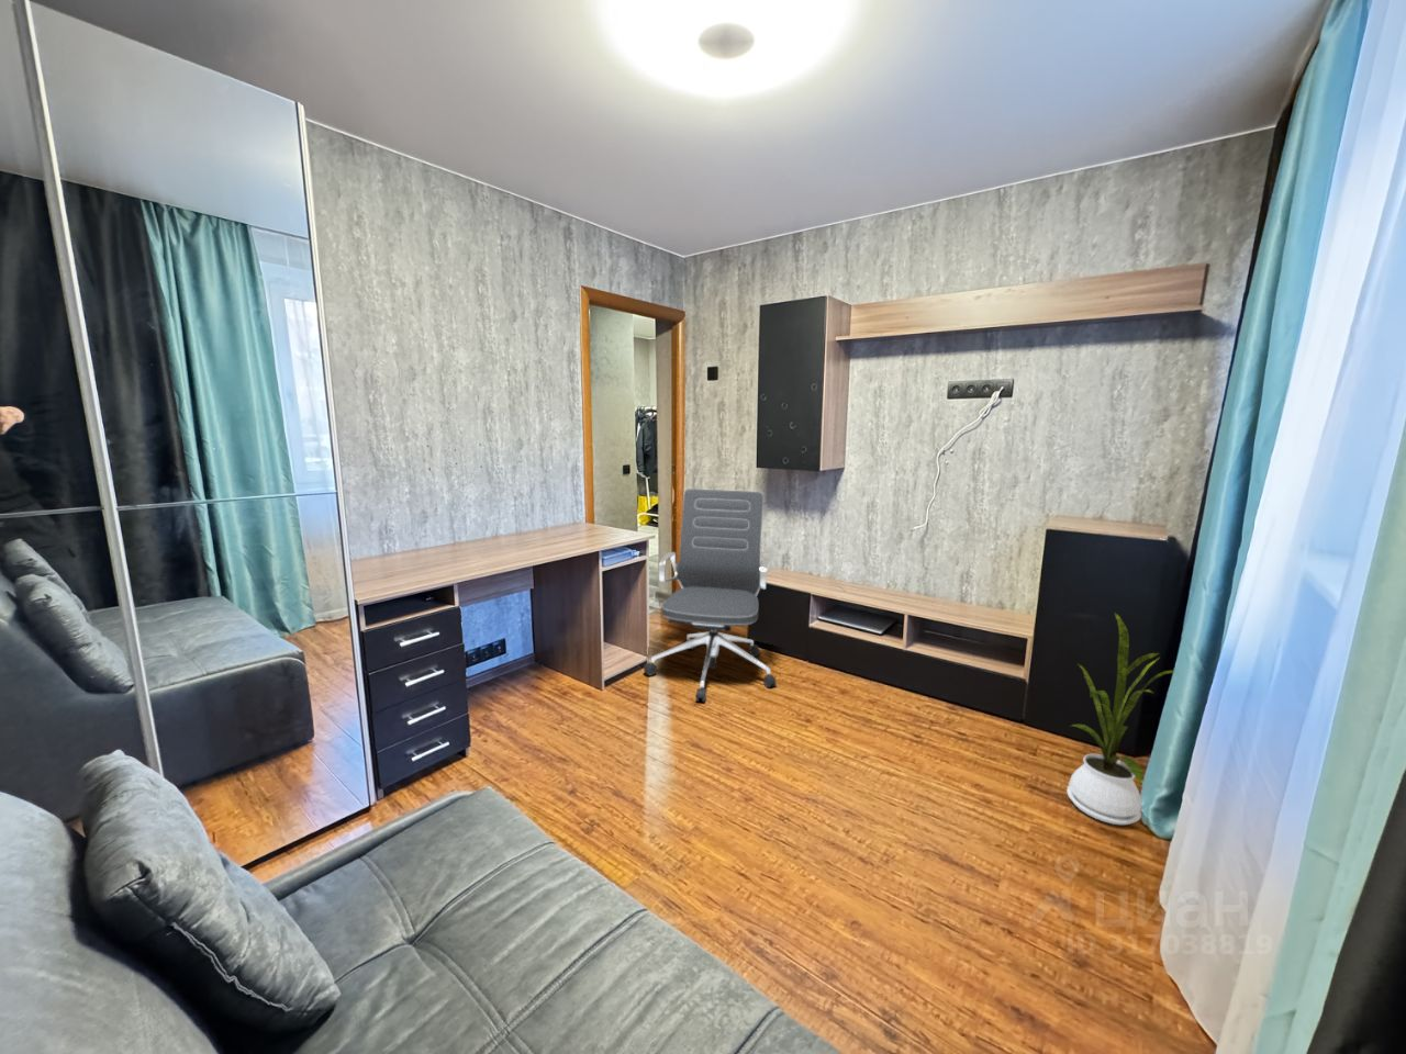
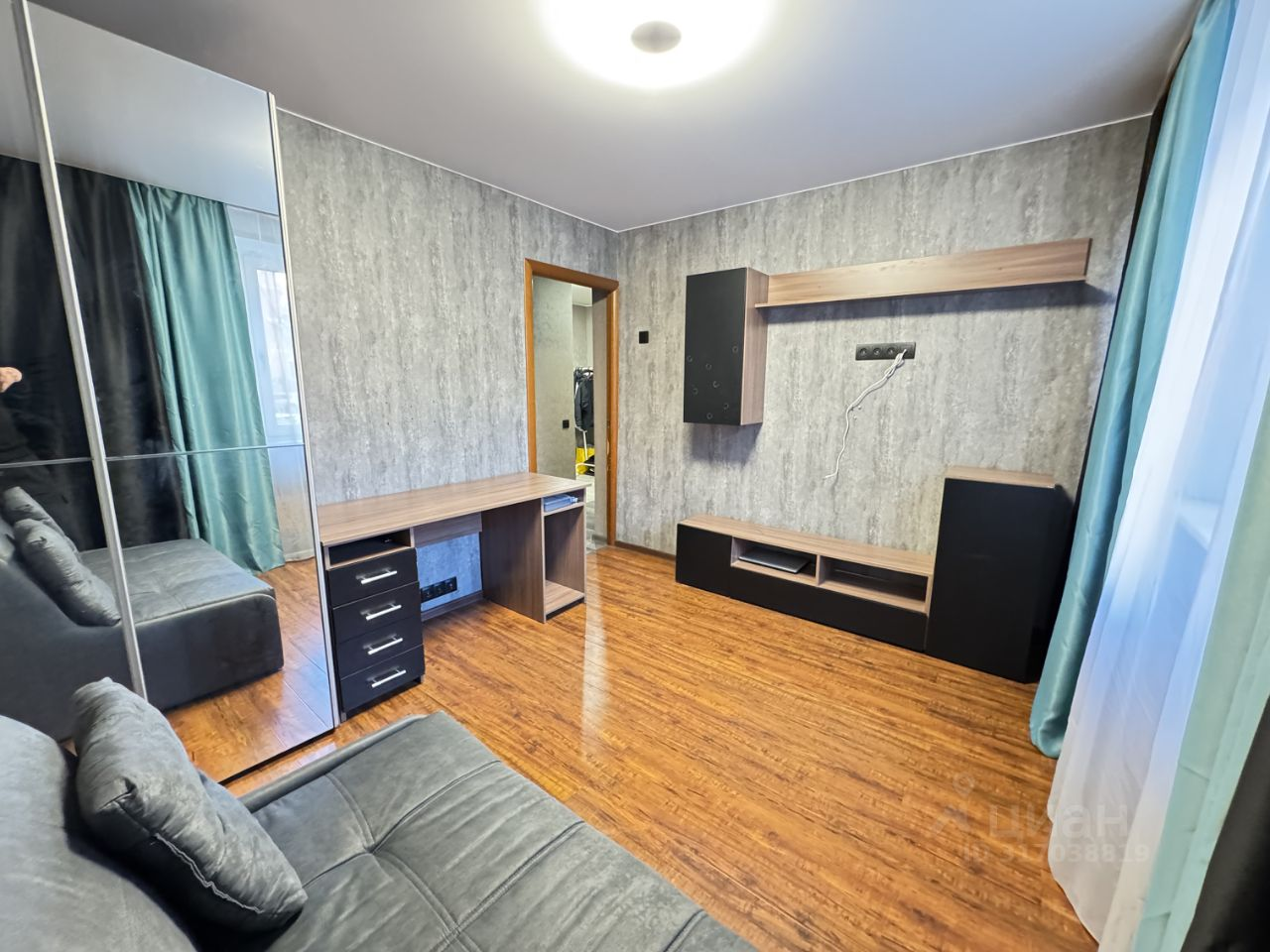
- house plant [1065,612,1176,826]
- office chair [642,487,777,703]
